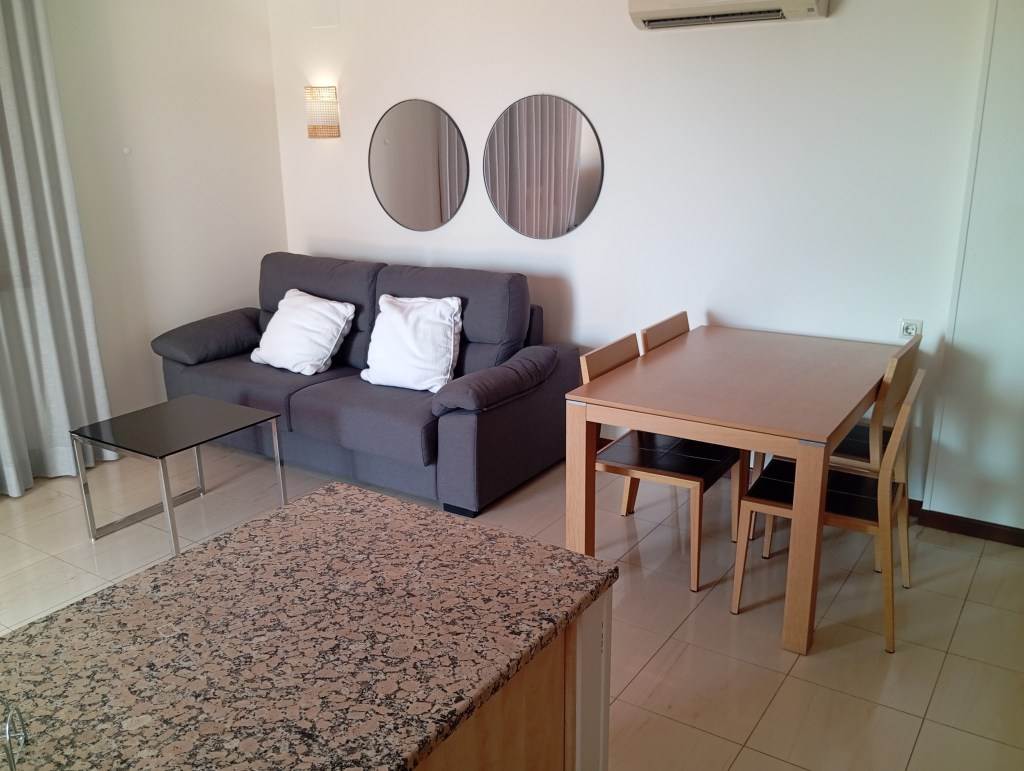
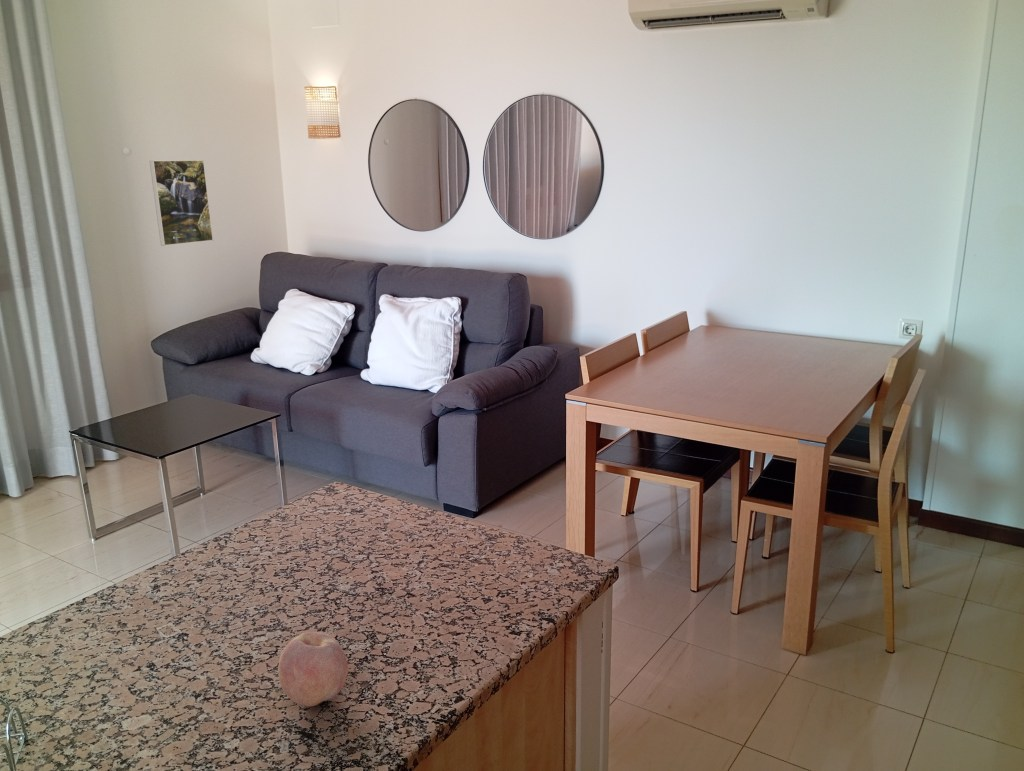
+ fruit [277,631,349,707]
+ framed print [149,159,214,247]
